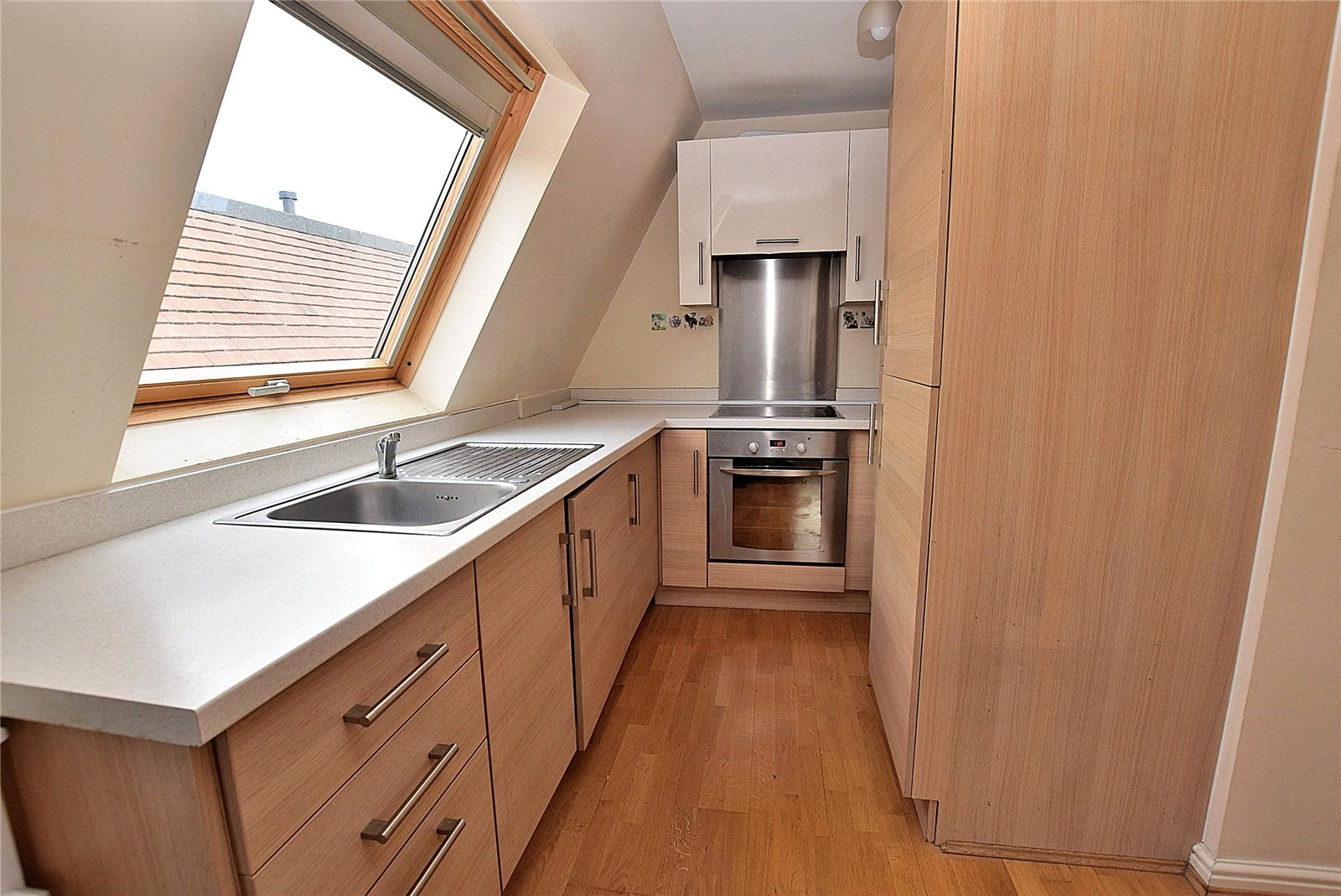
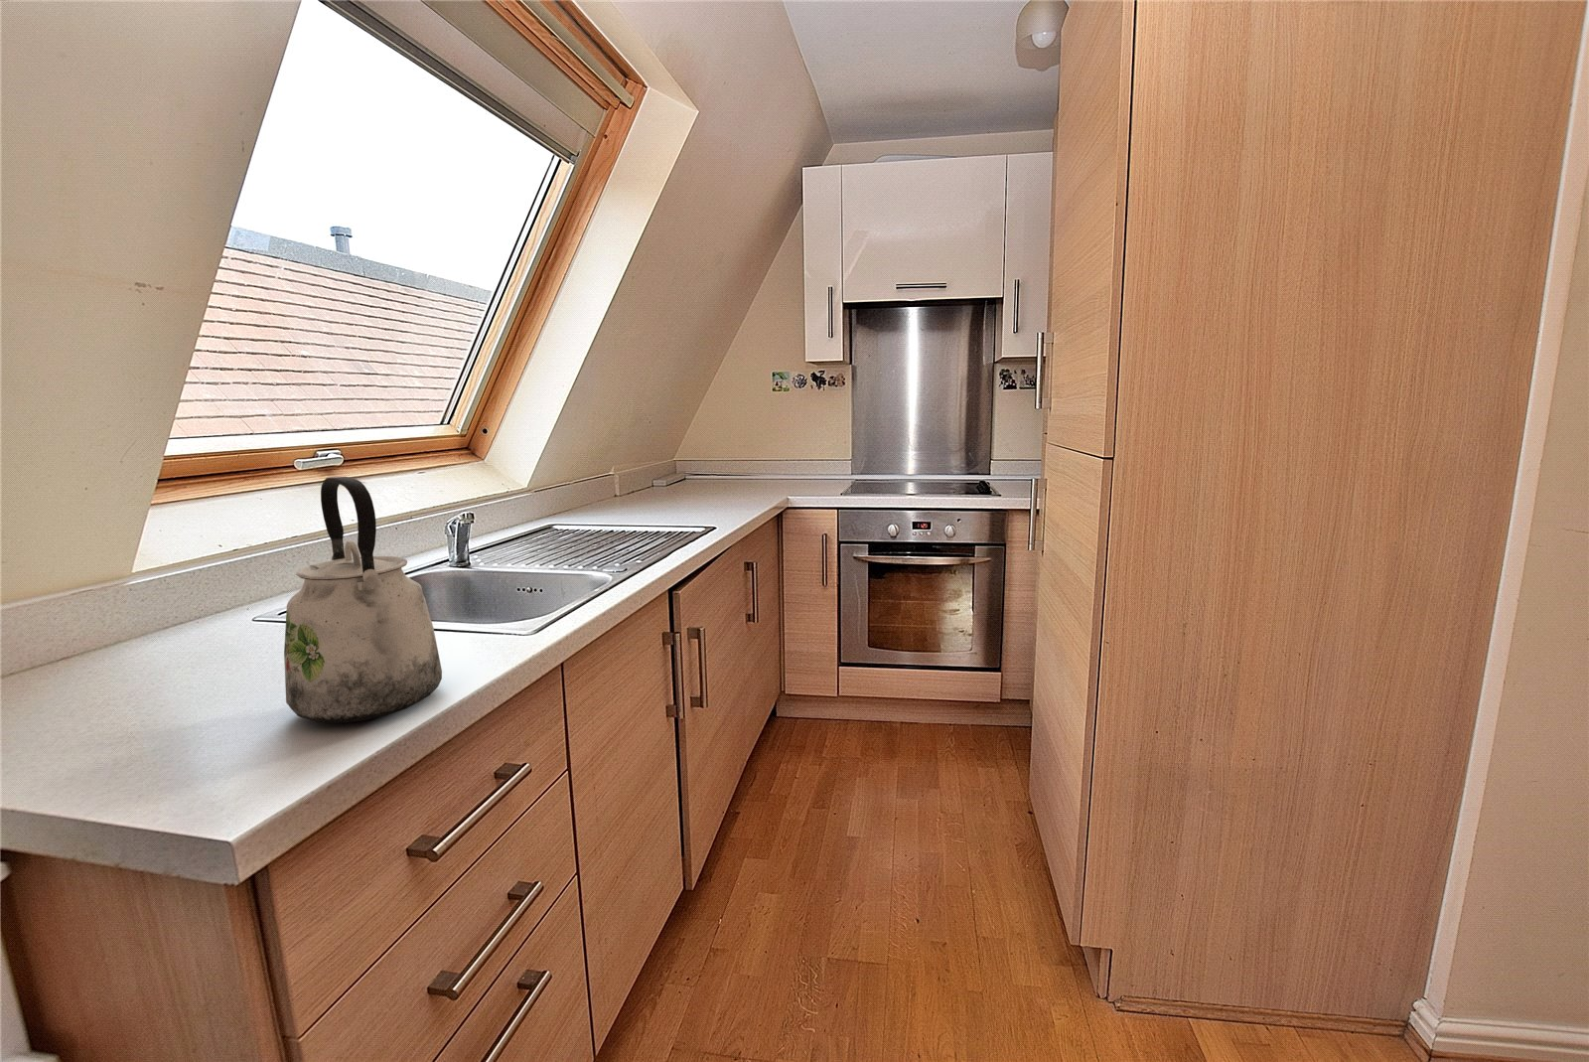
+ kettle [283,475,443,724]
